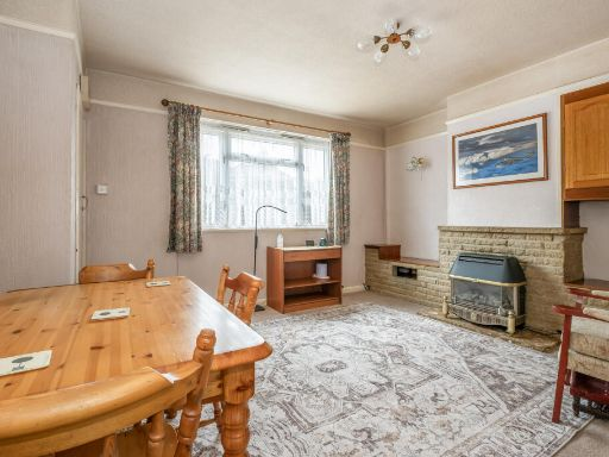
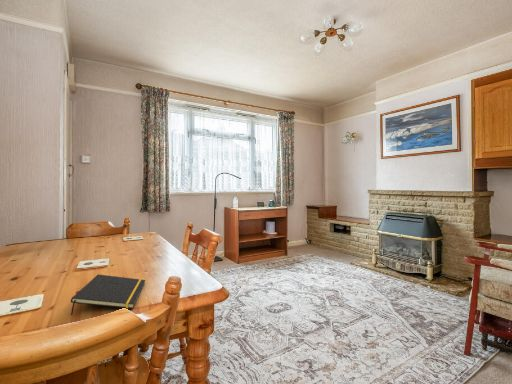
+ notepad [70,273,146,316]
